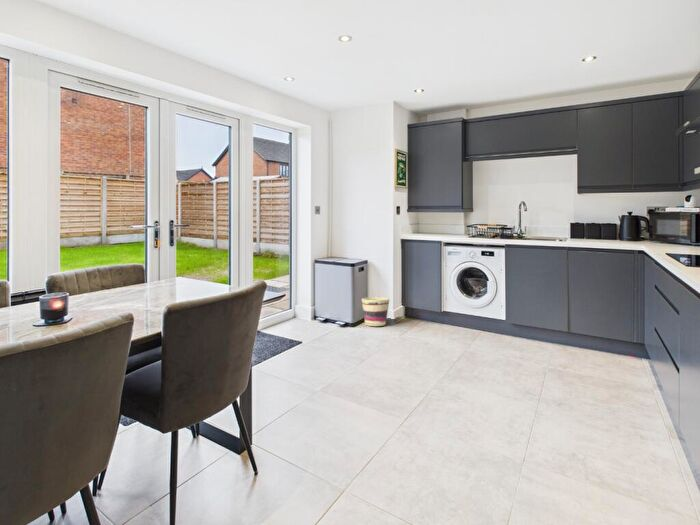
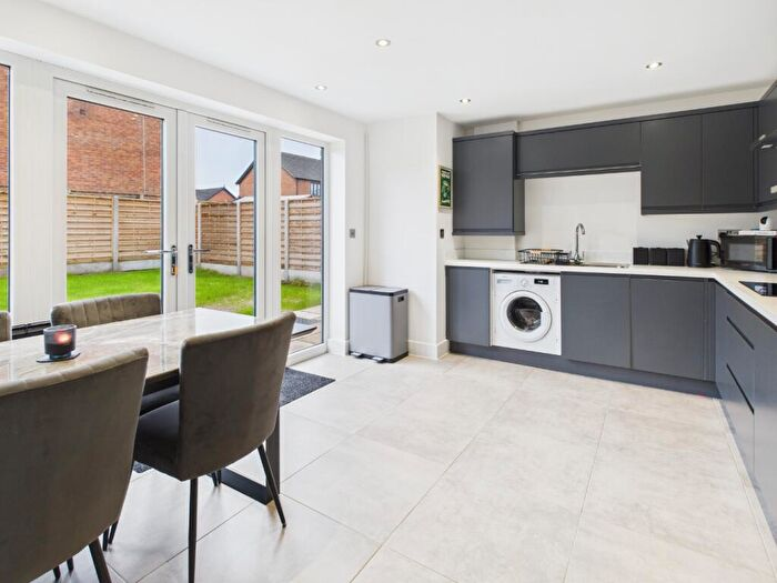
- basket [361,296,390,327]
